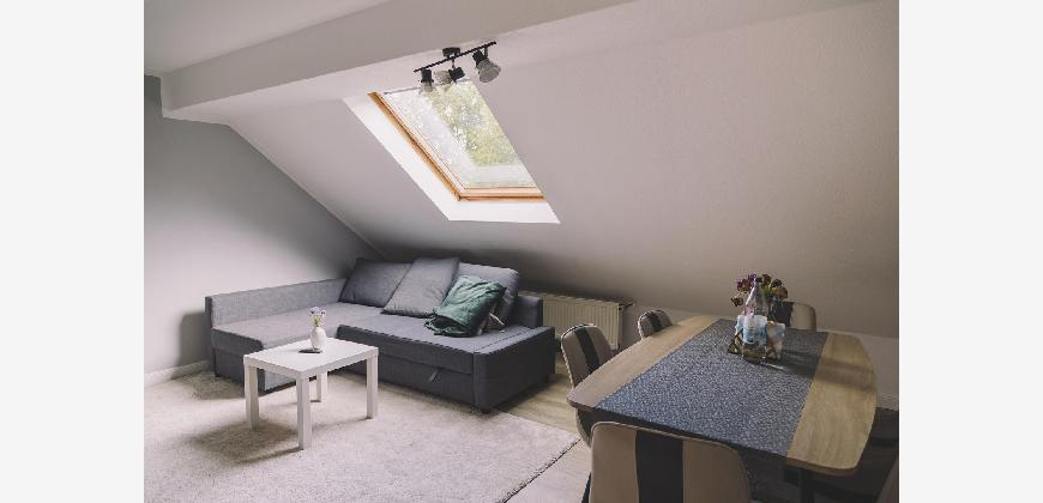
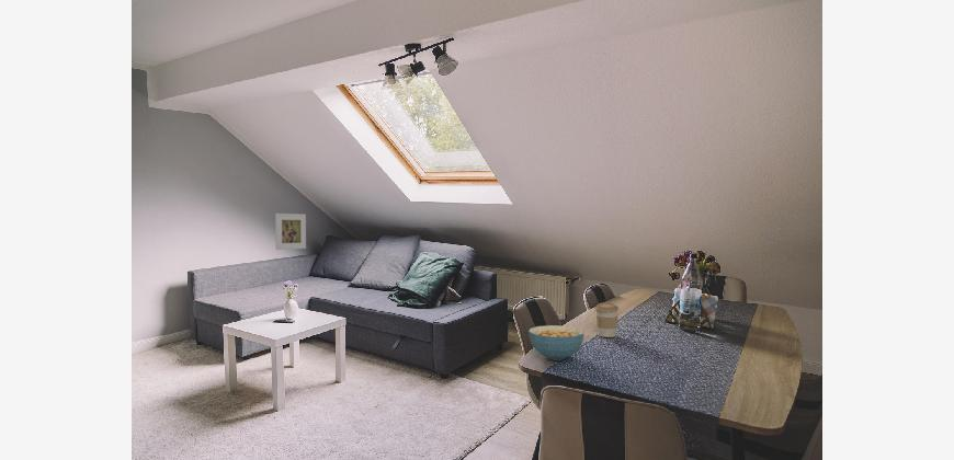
+ coffee cup [594,301,620,338]
+ cereal bowl [527,324,586,361]
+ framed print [274,212,307,251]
